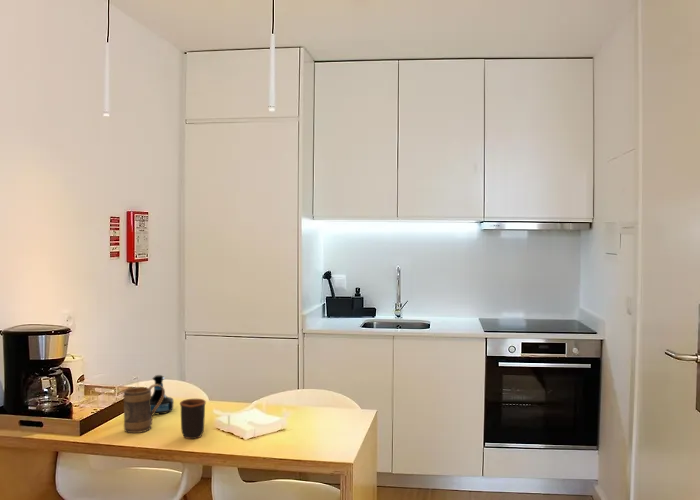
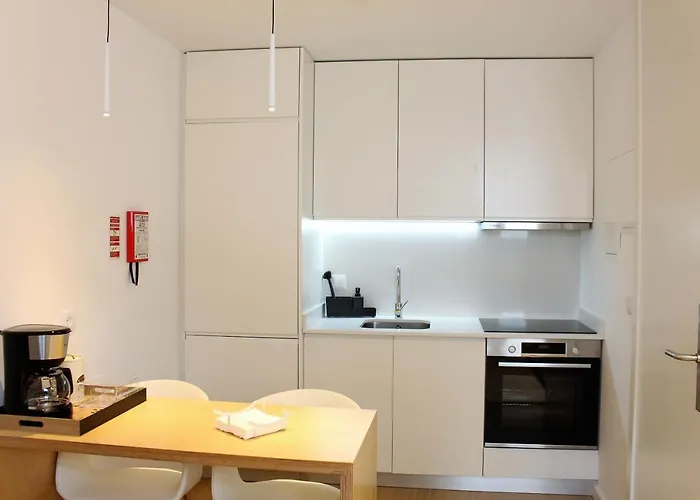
- tequila bottle [150,374,174,416]
- mug [179,398,207,440]
- mug [123,383,166,434]
